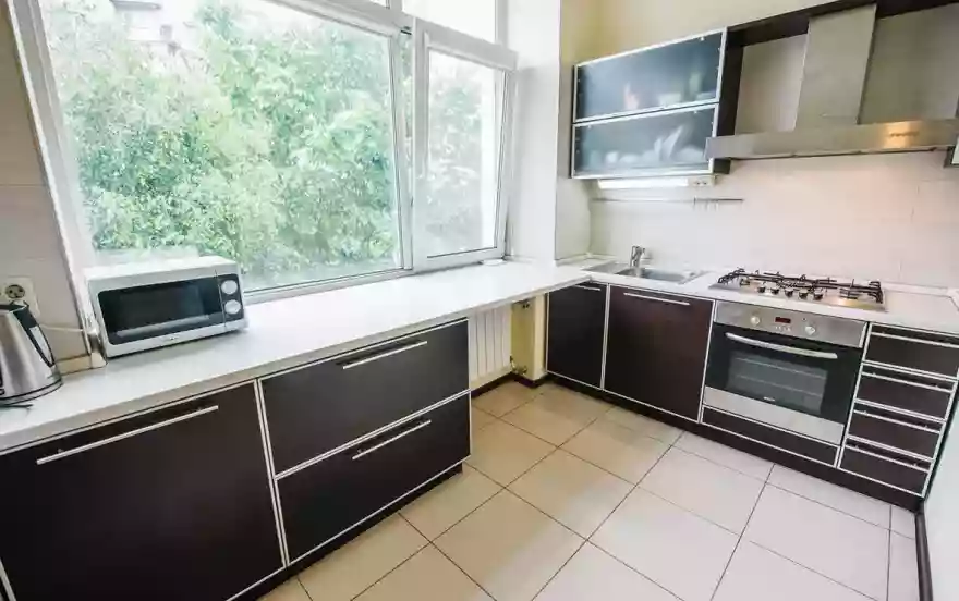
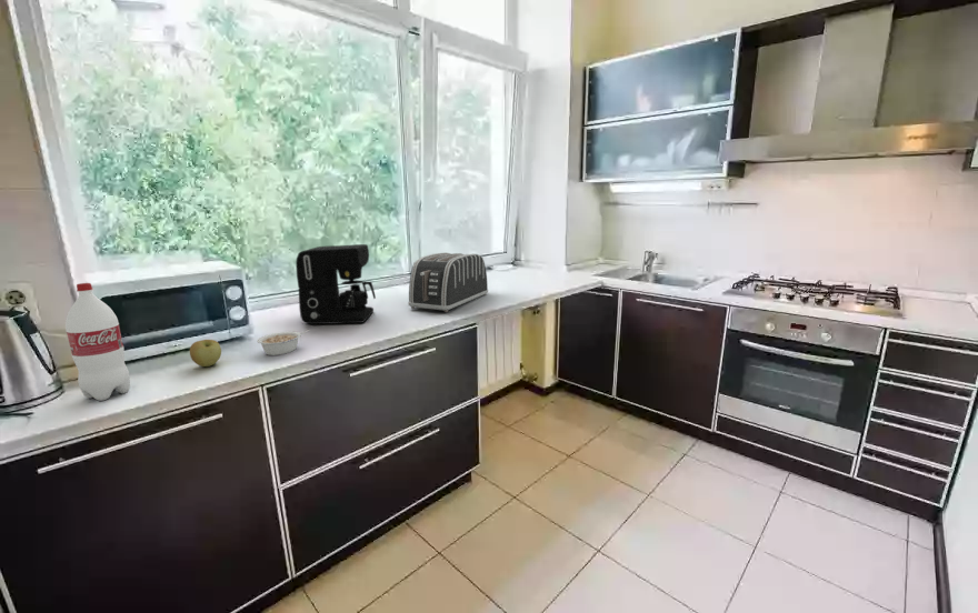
+ apple [189,339,222,368]
+ coffee maker [295,243,377,325]
+ bottle [64,282,131,402]
+ toaster [407,251,489,313]
+ legume [256,329,310,356]
